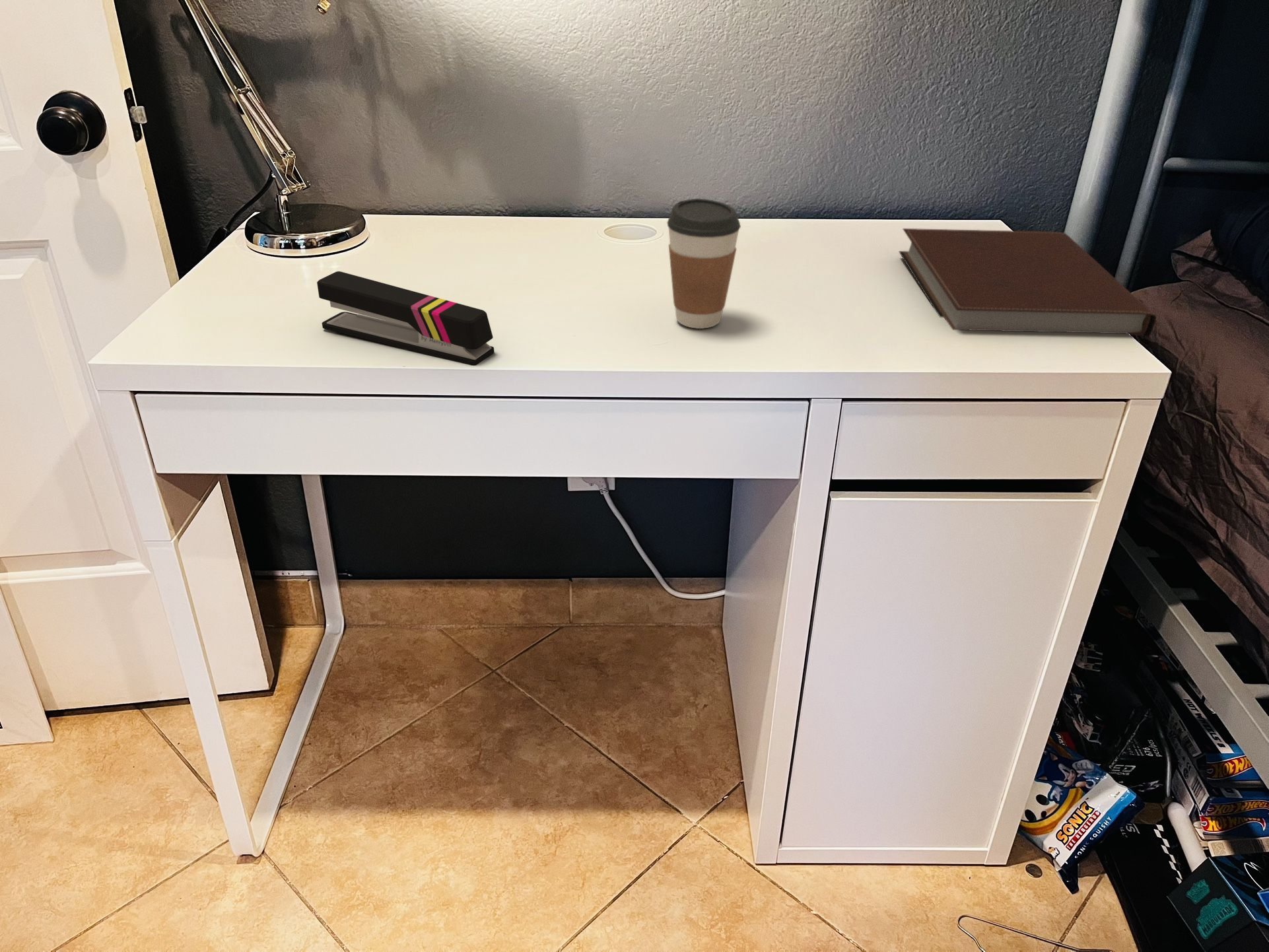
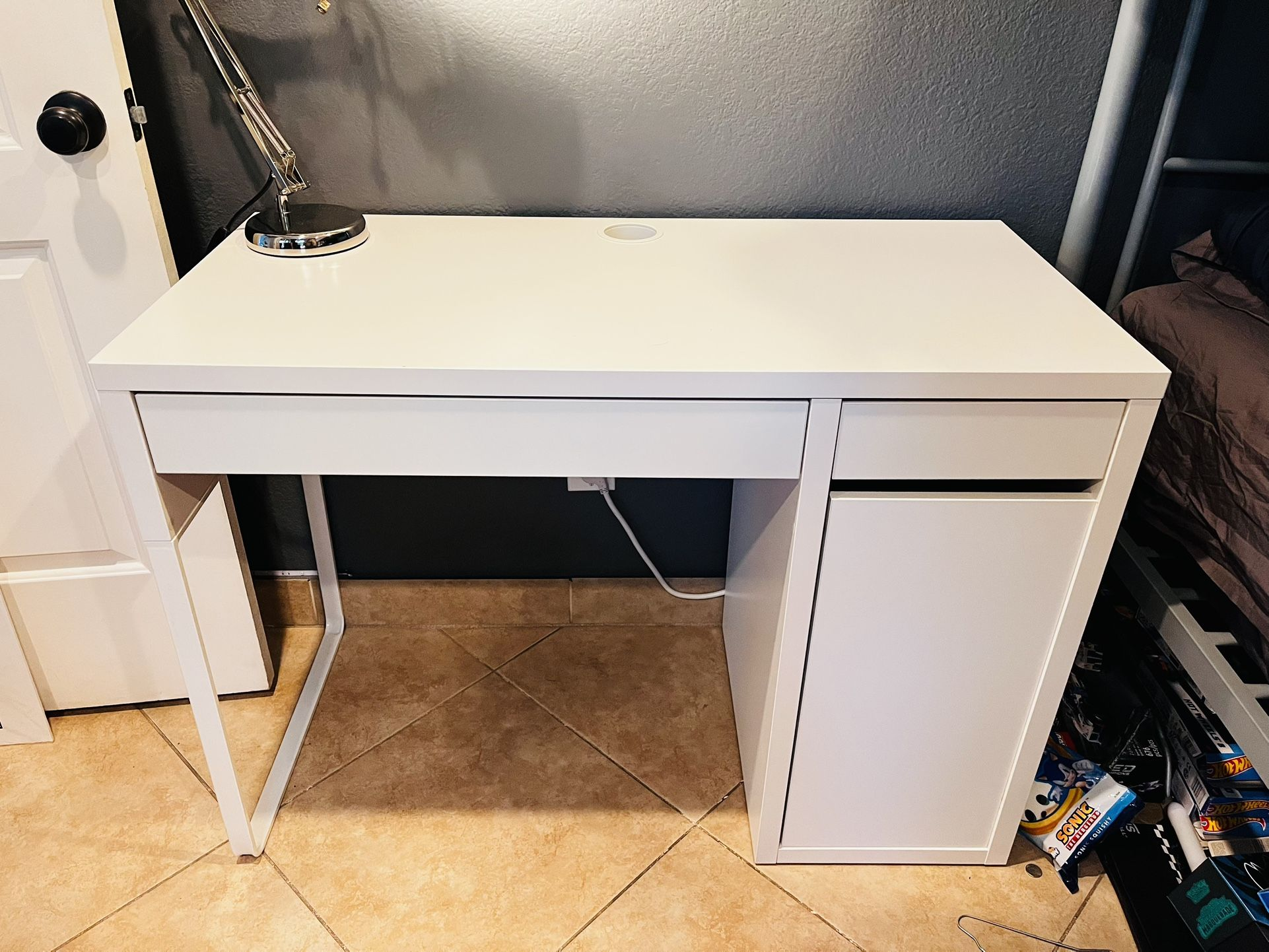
- stapler [316,271,495,366]
- notebook [898,228,1157,339]
- coffee cup [666,198,741,329]
